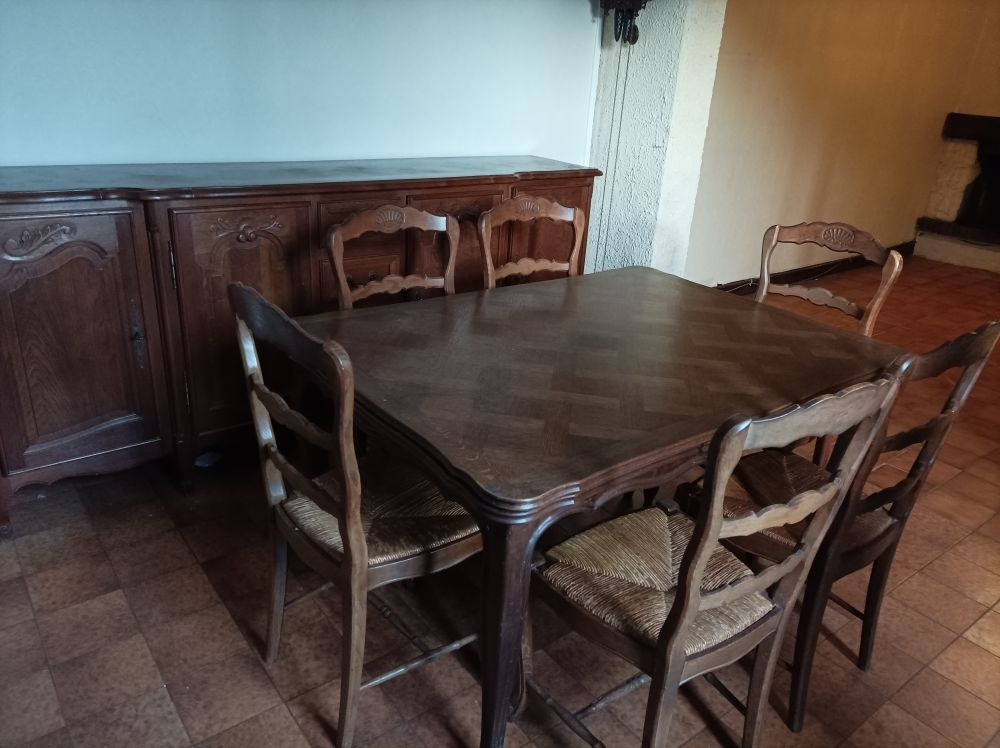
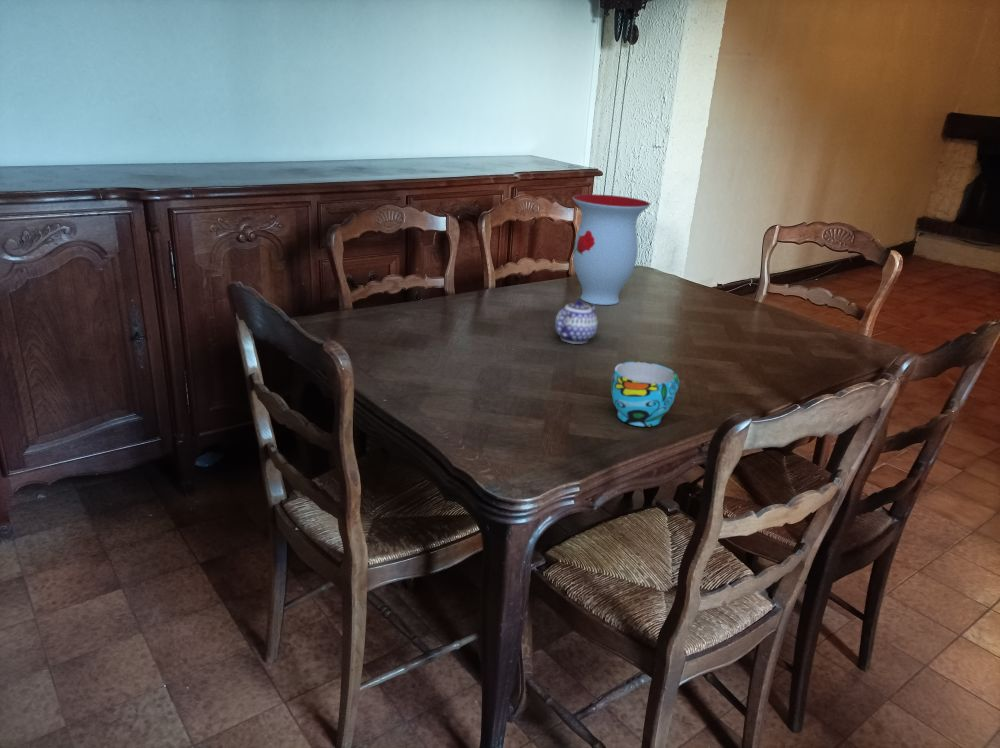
+ cup [610,361,680,427]
+ vase [572,193,651,306]
+ teapot [554,298,598,345]
